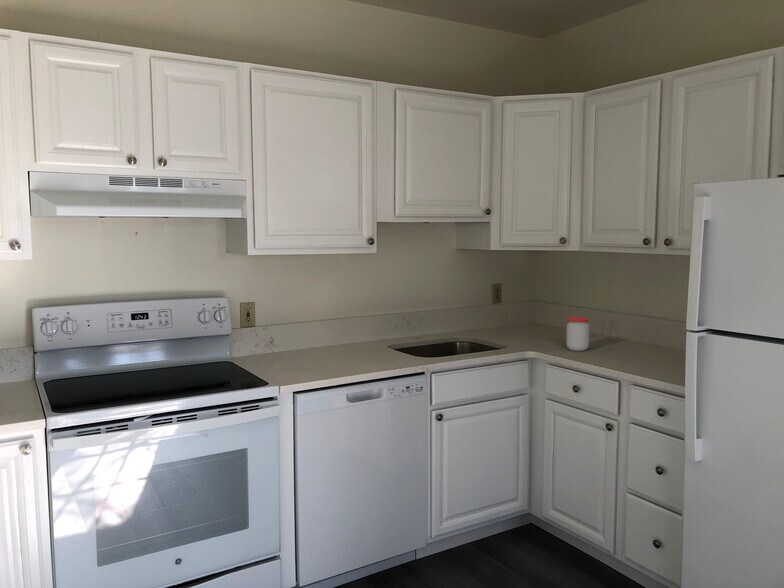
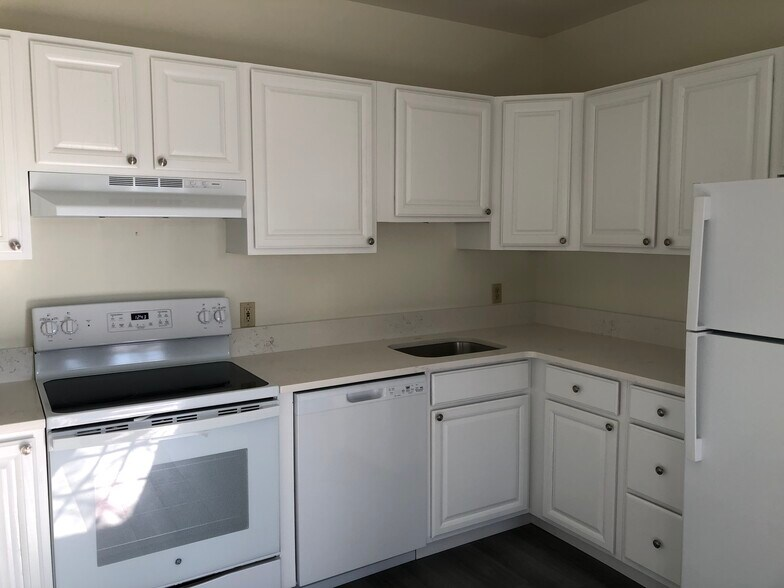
- jar [565,316,590,352]
